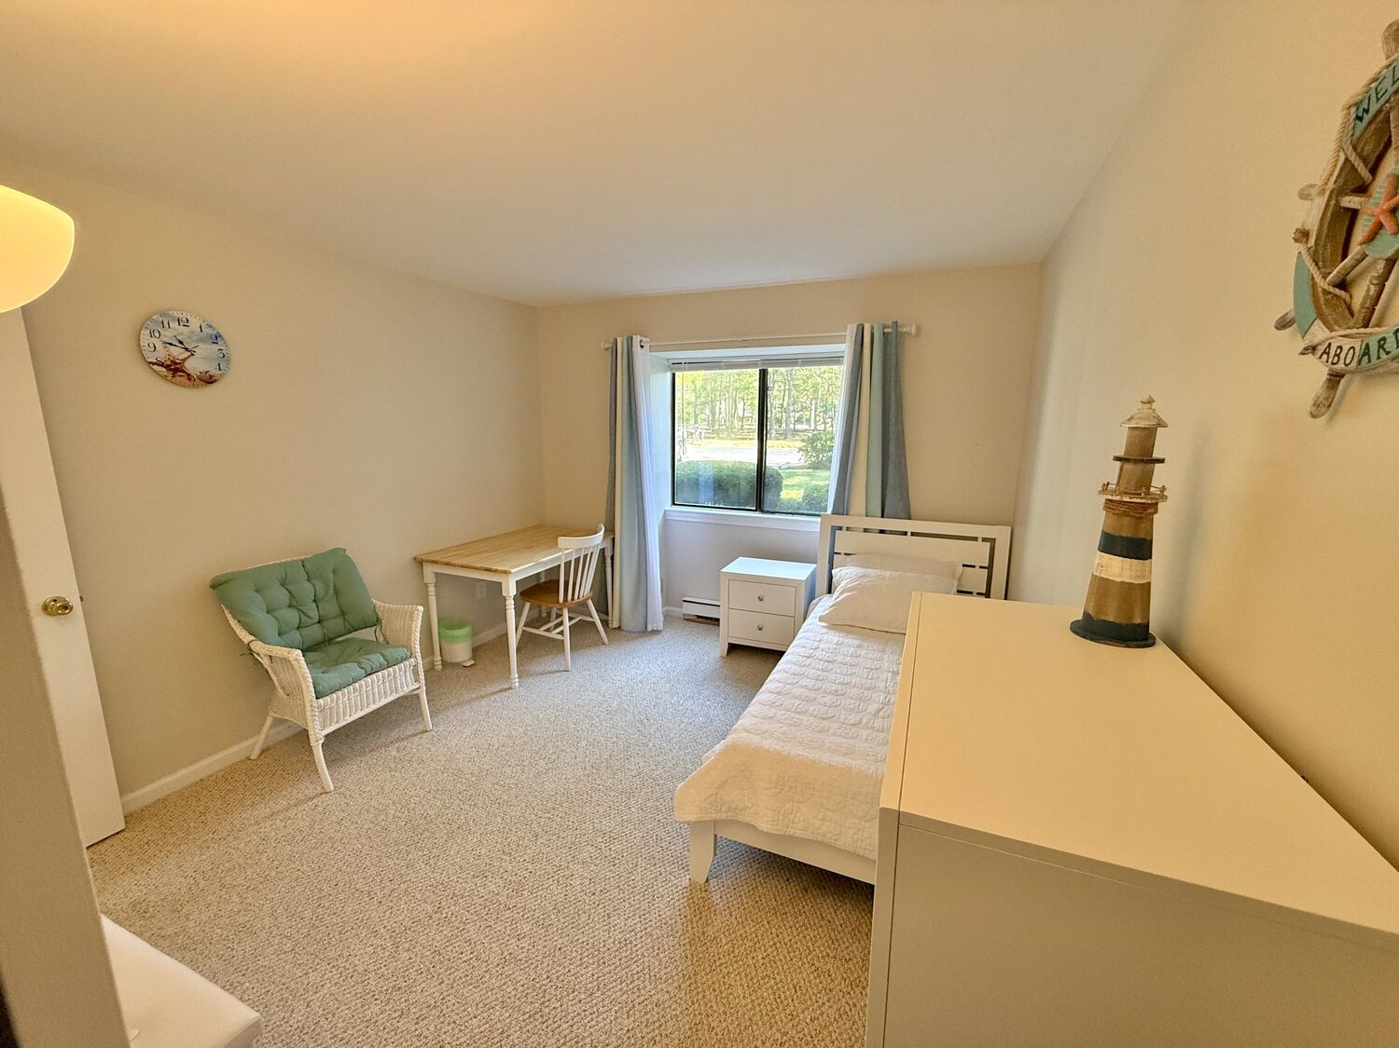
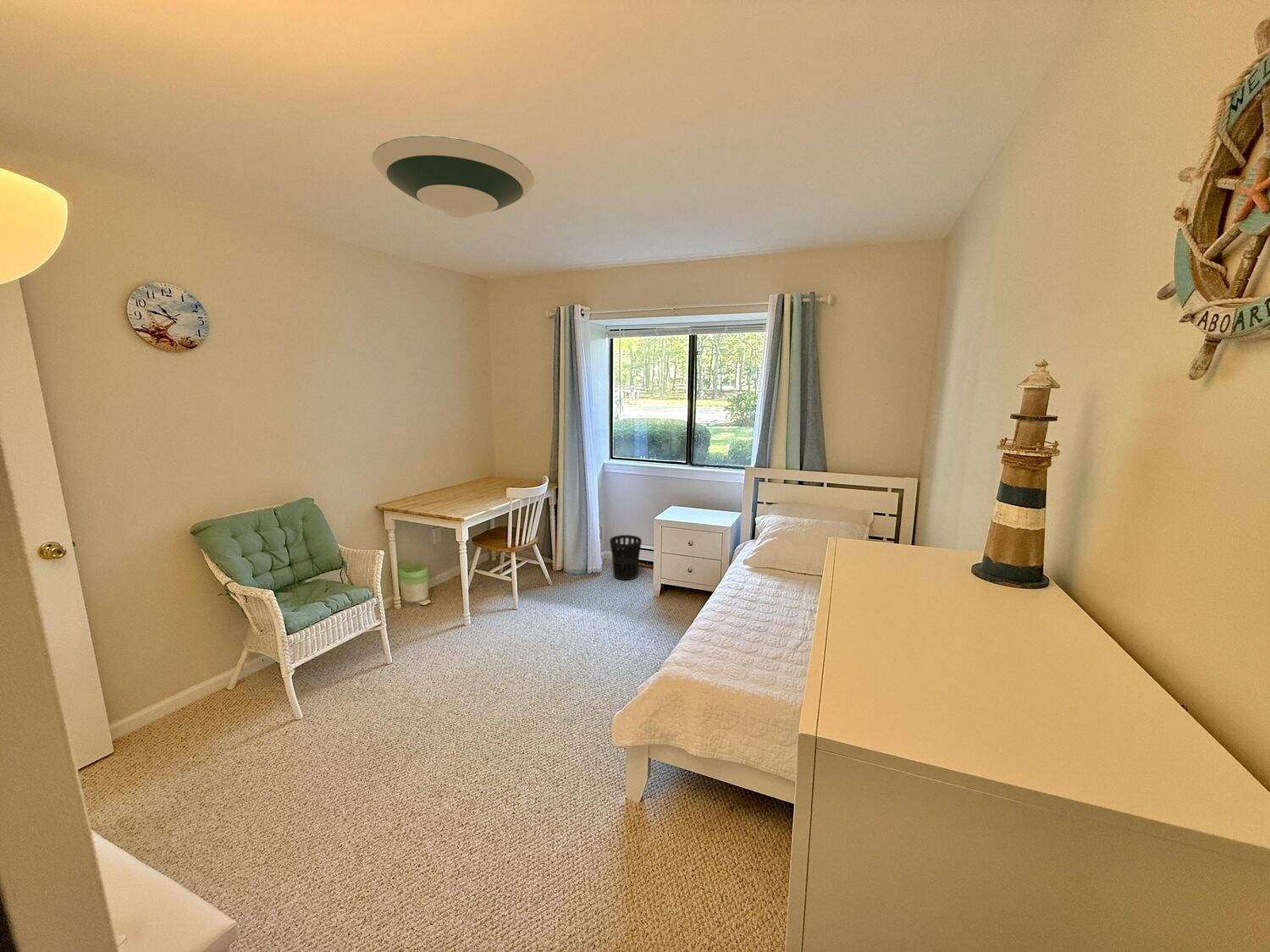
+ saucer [372,135,535,218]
+ wastebasket [609,534,643,581]
